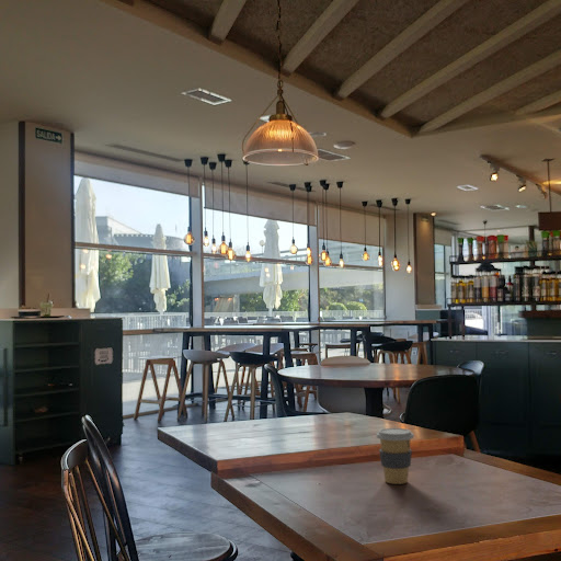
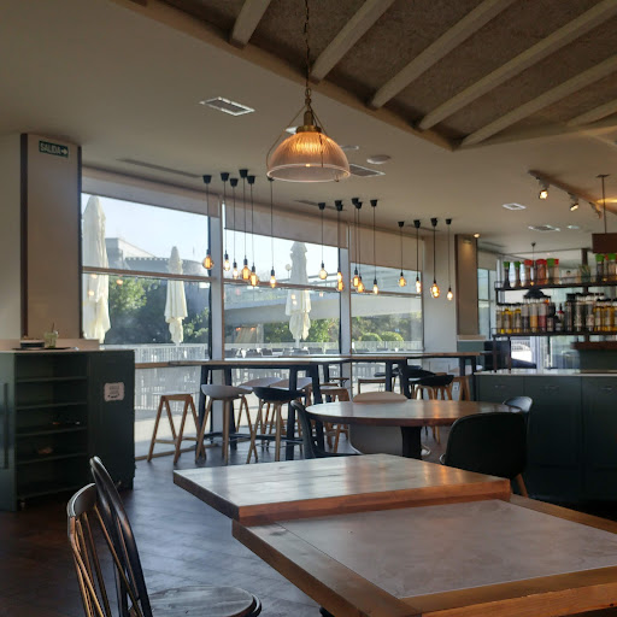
- coffee cup [375,427,415,485]
